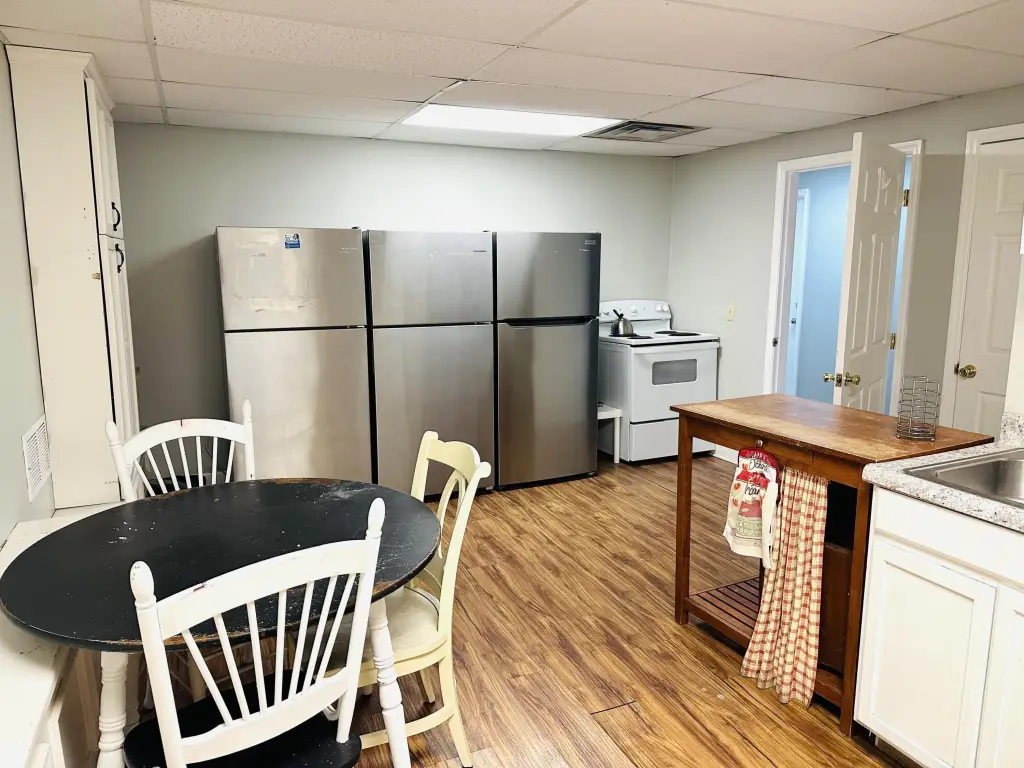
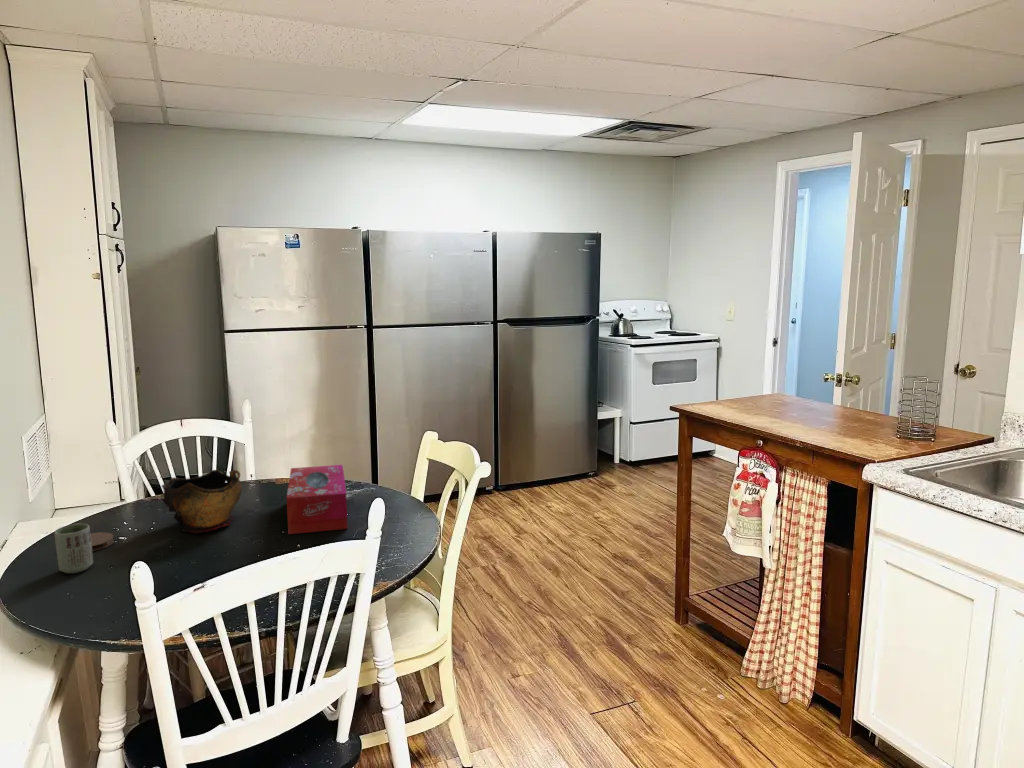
+ cup [53,523,94,574]
+ tissue box [286,464,349,535]
+ coaster [90,531,115,552]
+ decorative bowl [160,469,243,534]
